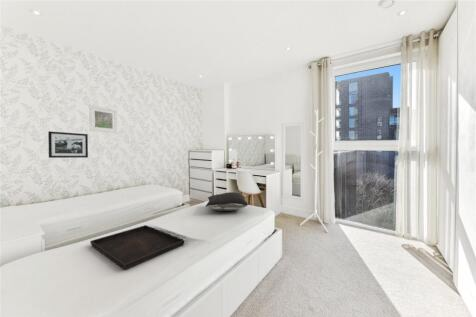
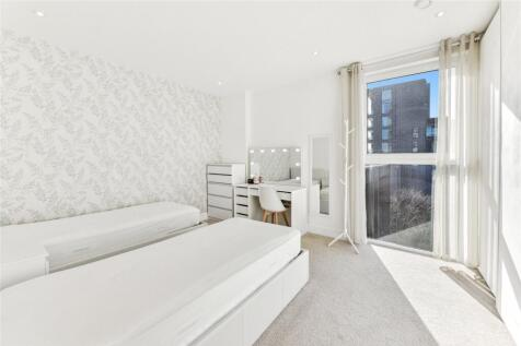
- serving tray [89,224,185,271]
- pillow [205,191,249,212]
- picture frame [47,130,89,159]
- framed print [88,105,118,134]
